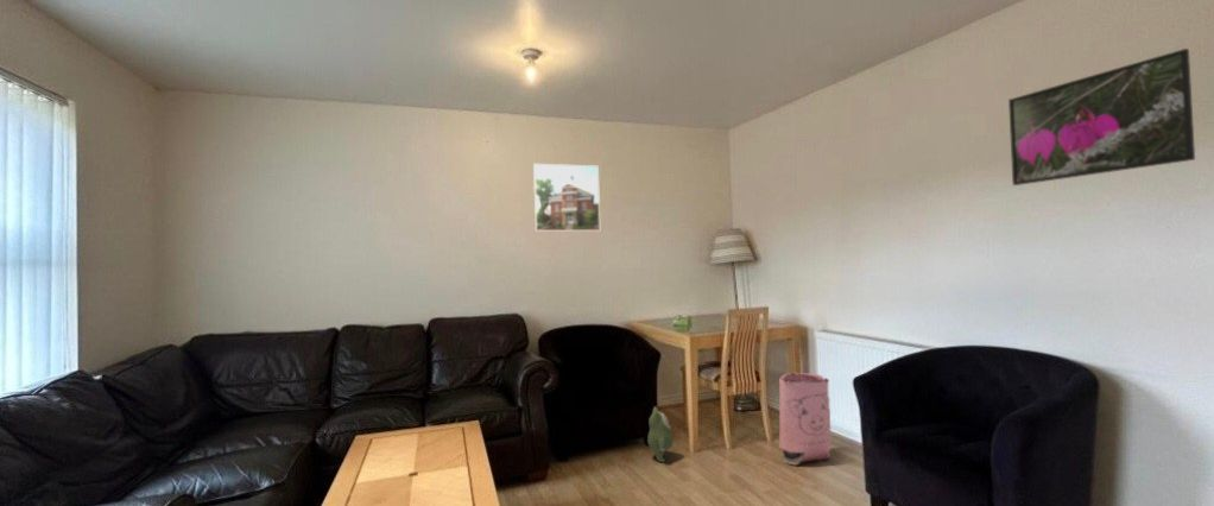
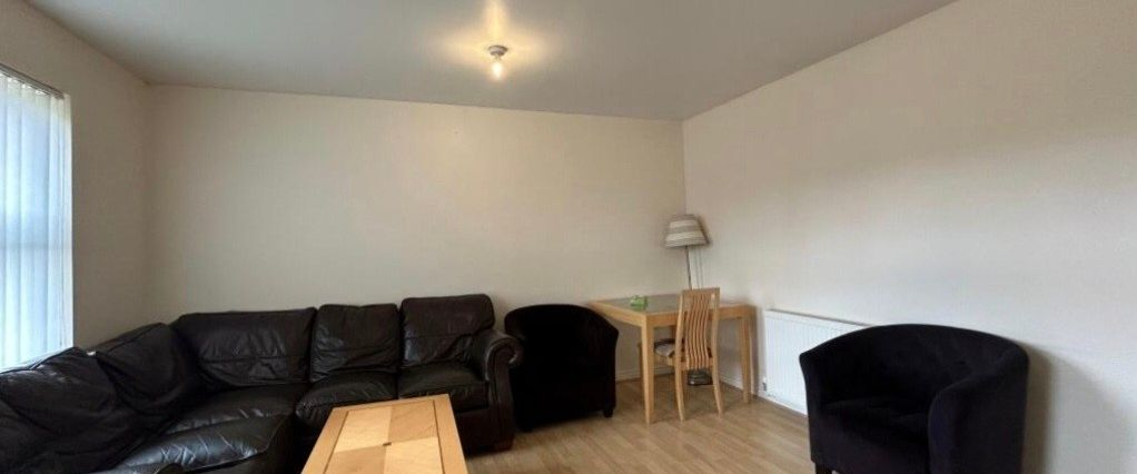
- bag [778,372,833,467]
- plush toy [646,405,675,463]
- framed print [532,163,601,233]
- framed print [1007,48,1196,186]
